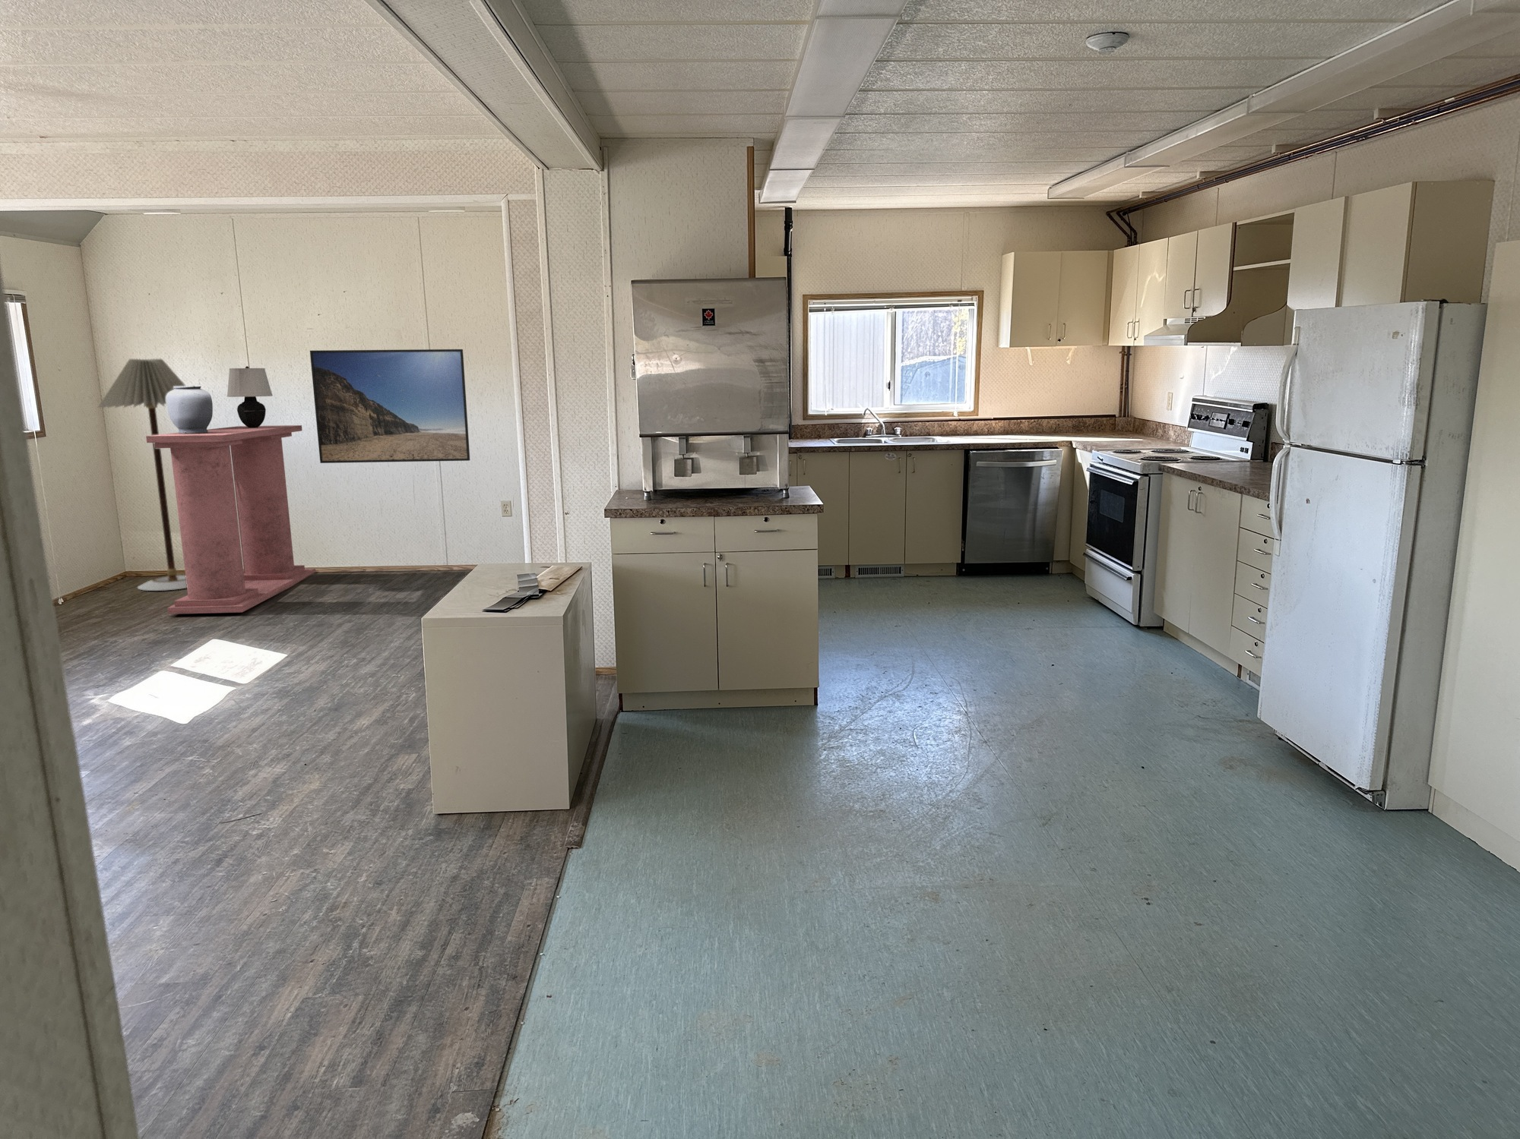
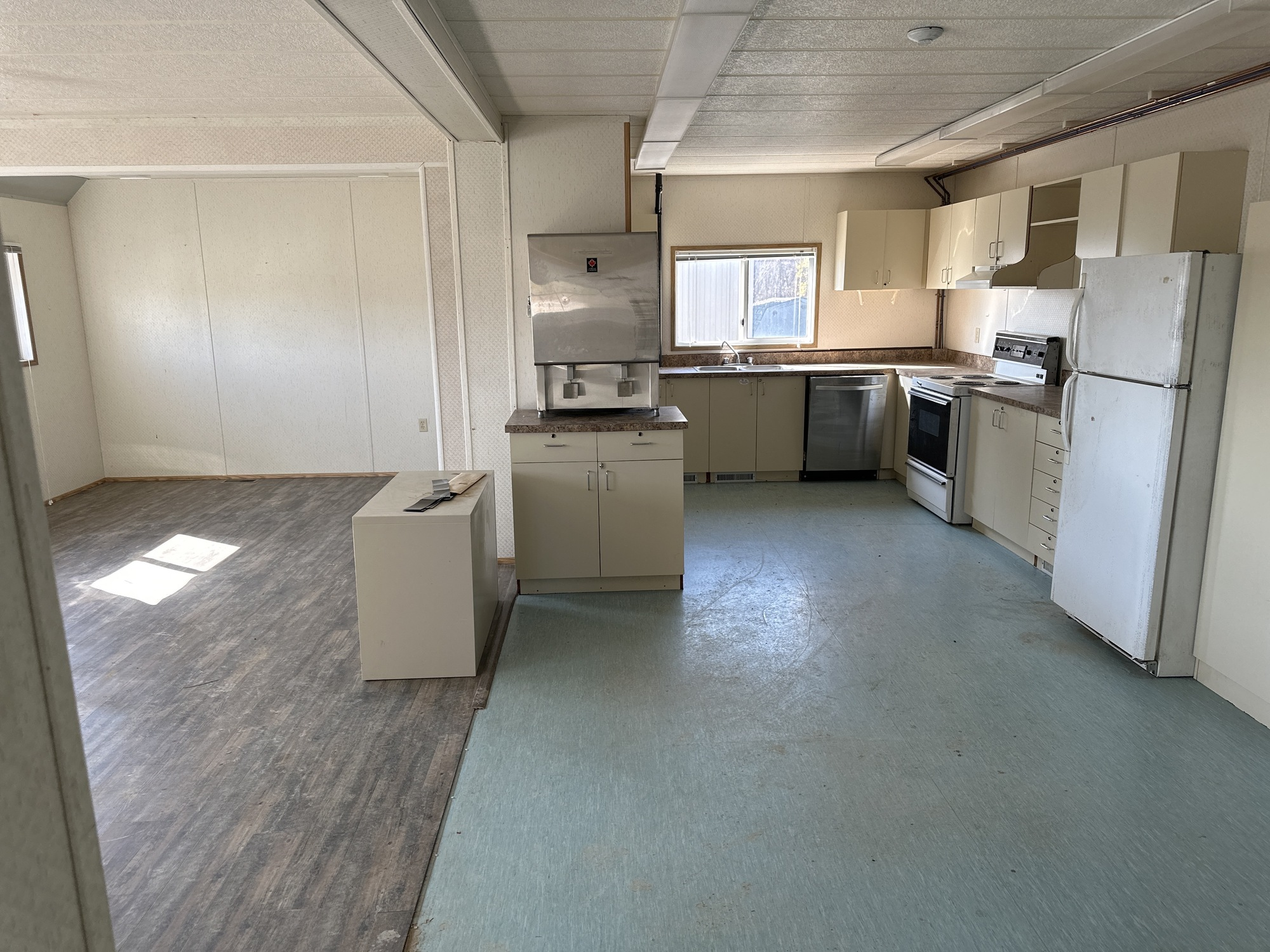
- vase [165,385,213,433]
- floor lamp [97,358,187,591]
- table lamp [226,365,274,427]
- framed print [309,348,470,464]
- console table [145,425,316,615]
